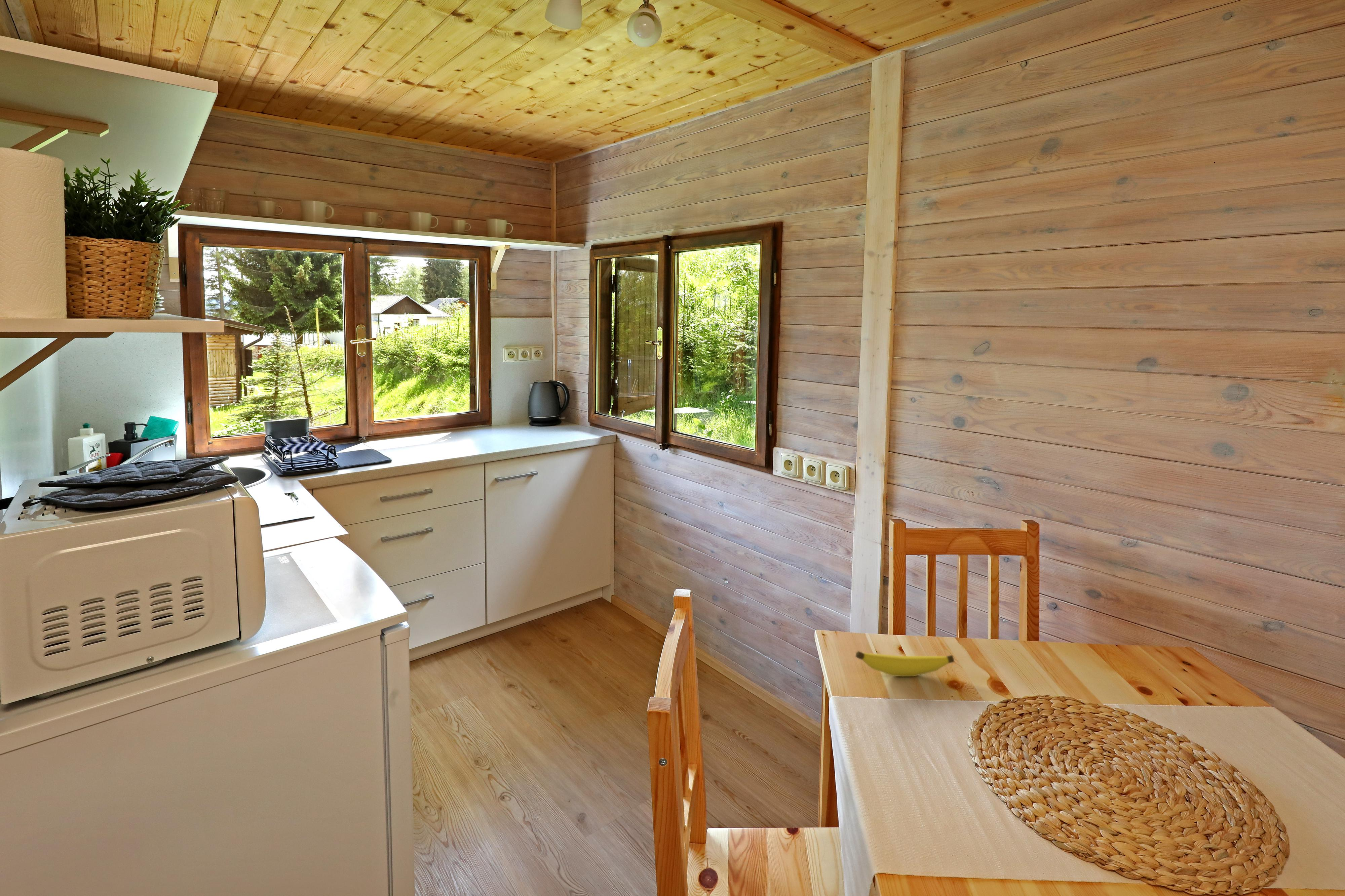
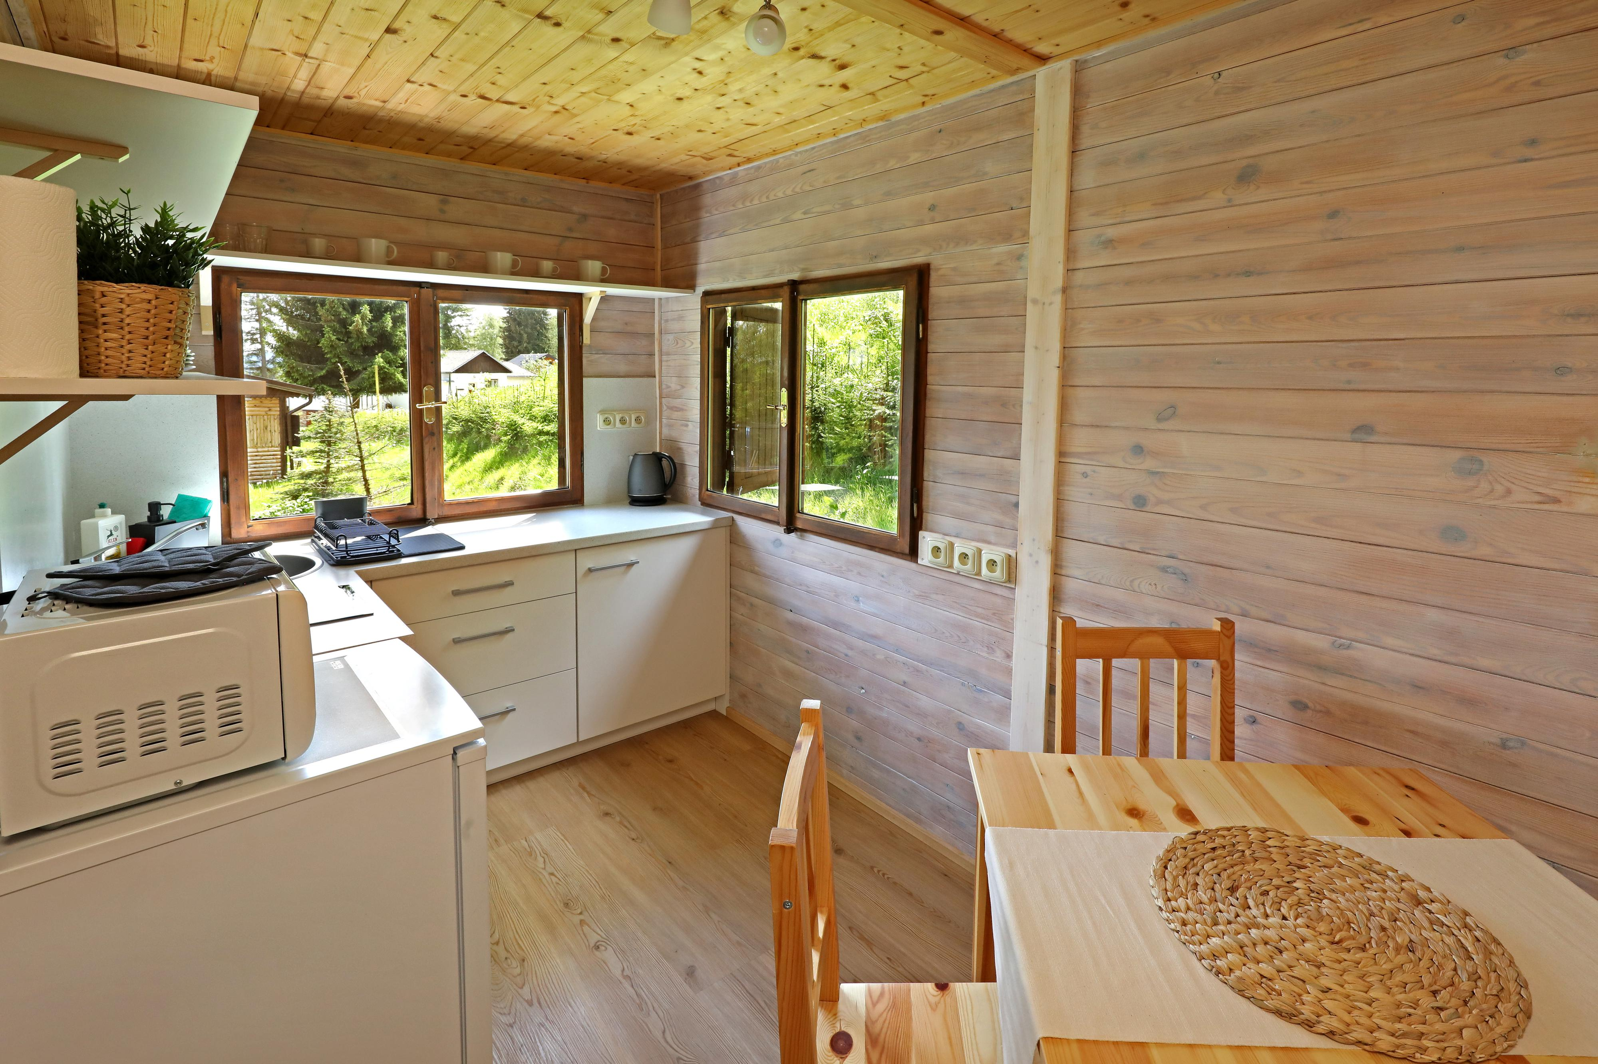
- banana [855,651,955,677]
